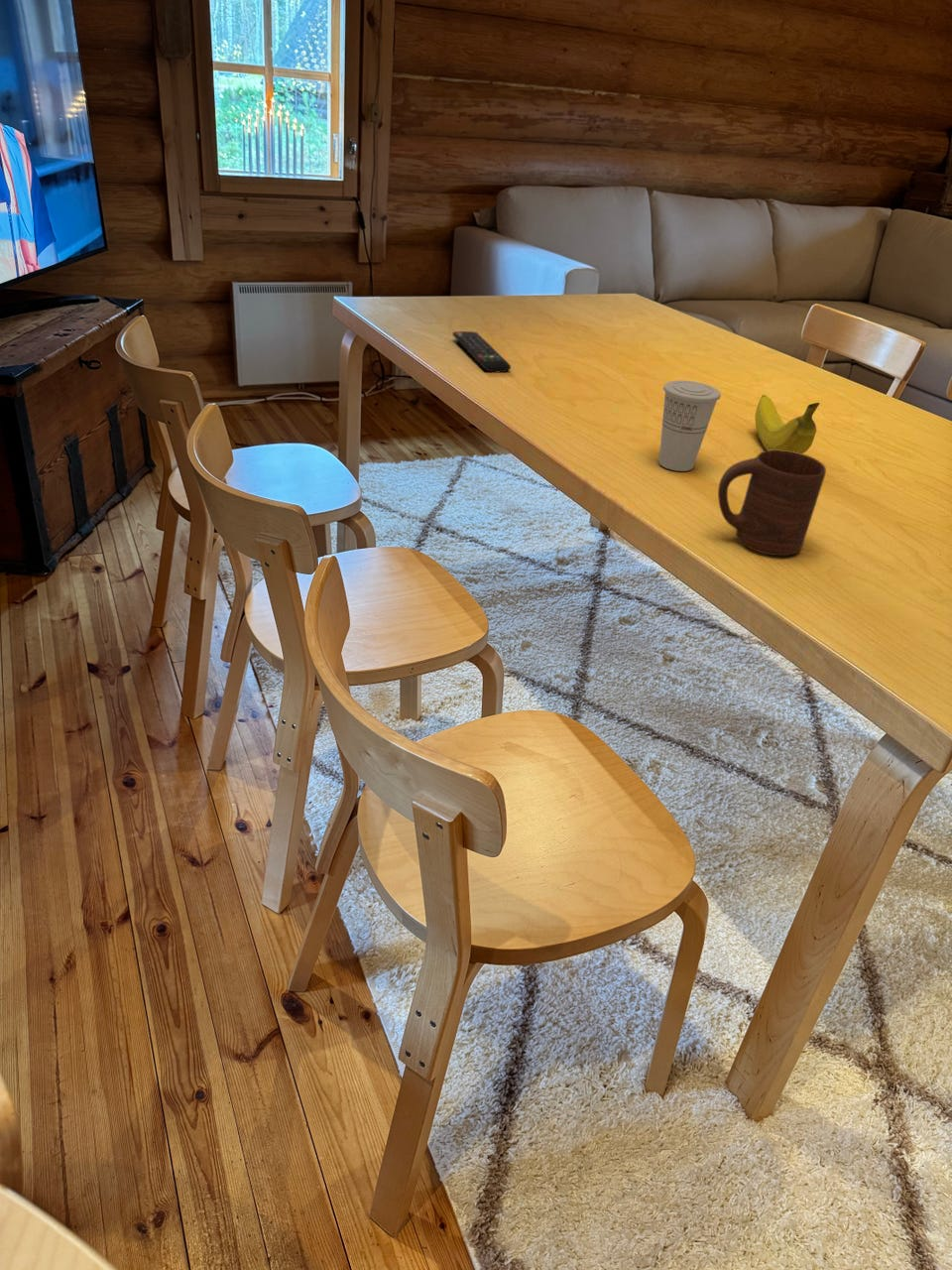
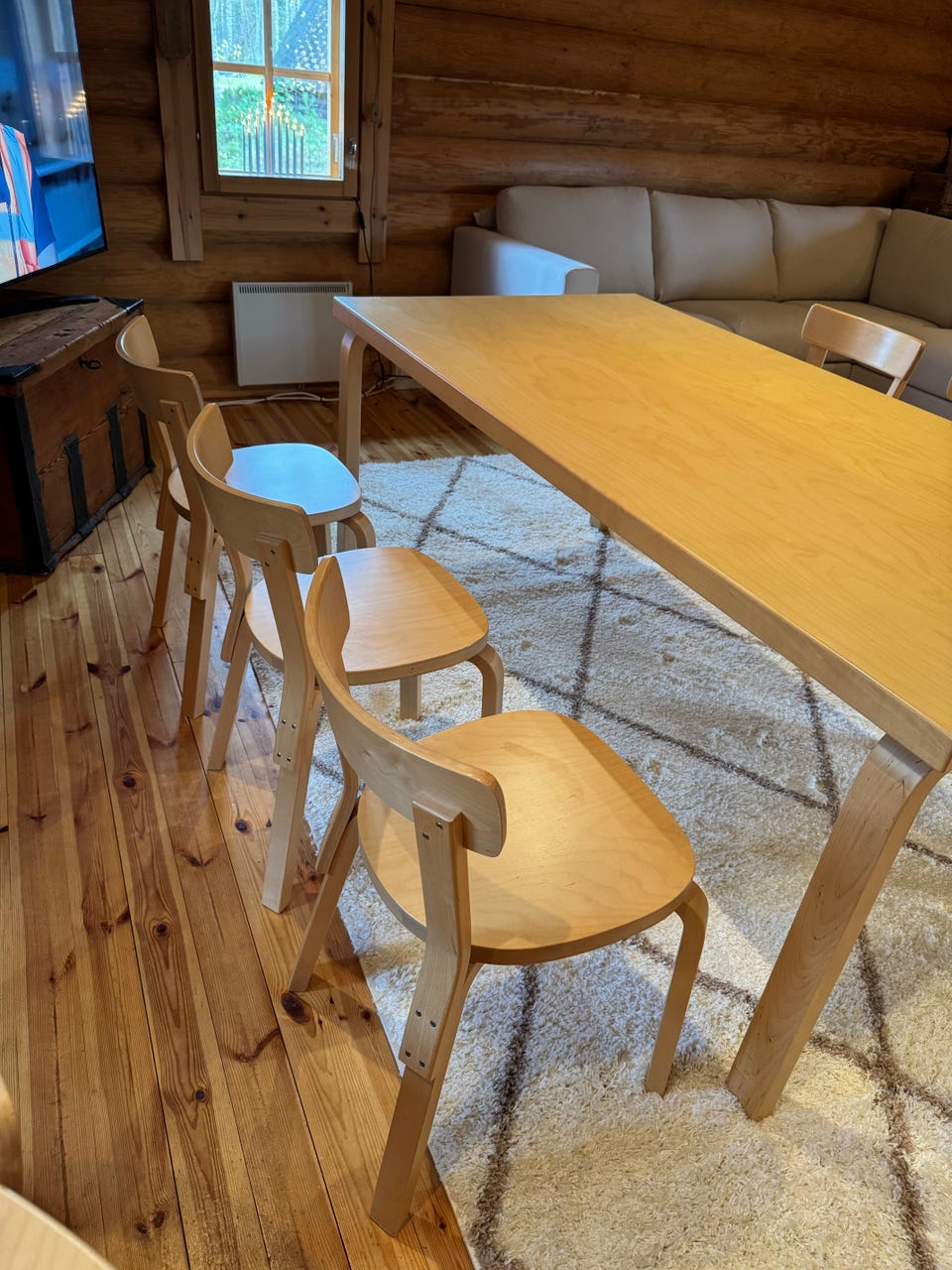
- remote control [452,330,512,373]
- fruit [754,394,820,454]
- cup [658,379,722,472]
- cup [717,449,827,557]
